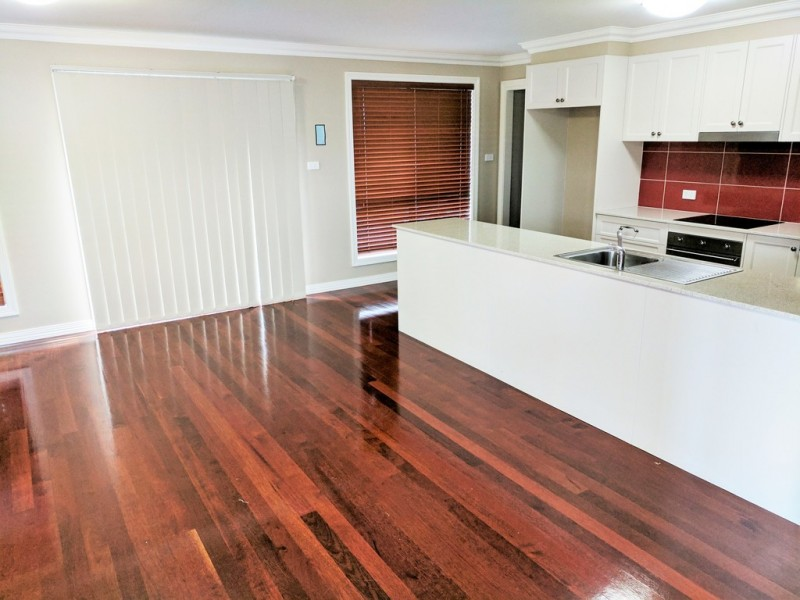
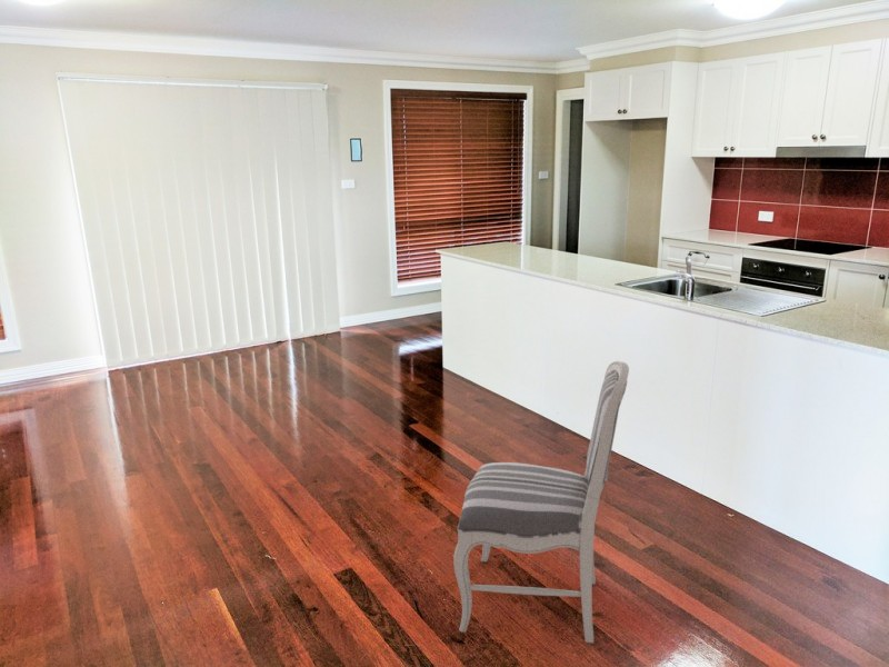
+ dining chair [453,360,630,645]
